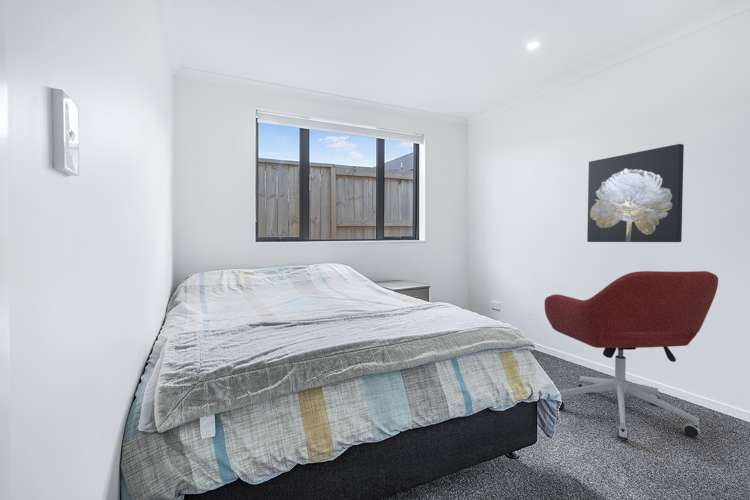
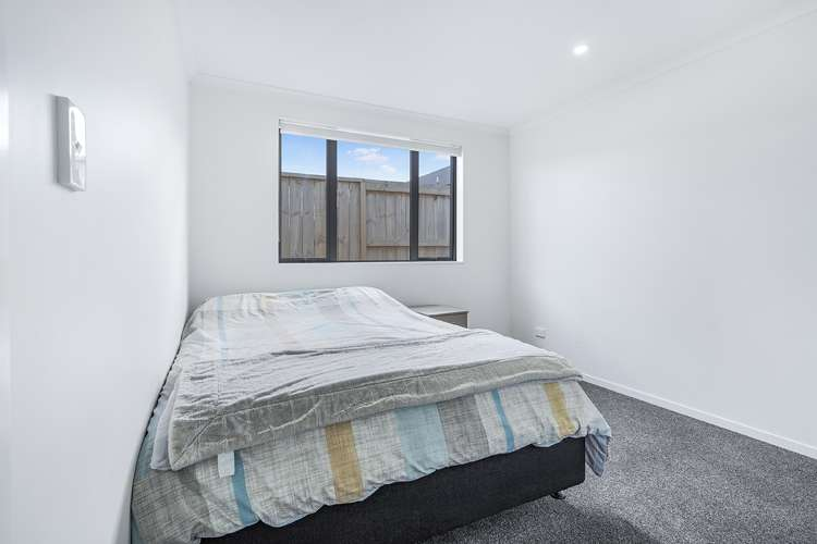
- office chair [543,270,719,441]
- wall art [586,143,685,243]
